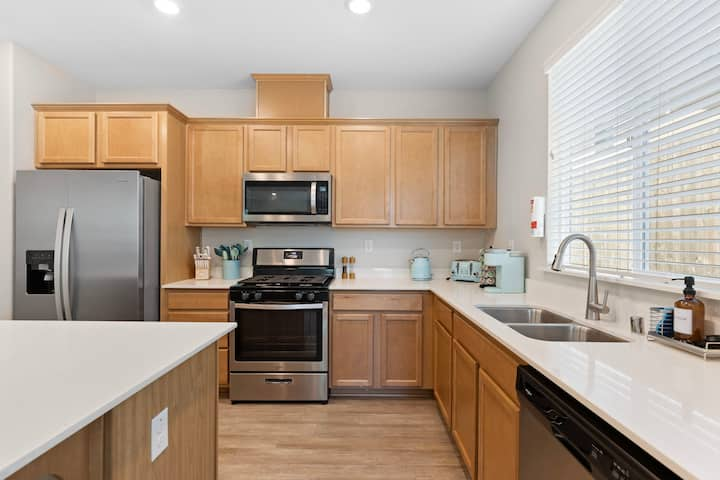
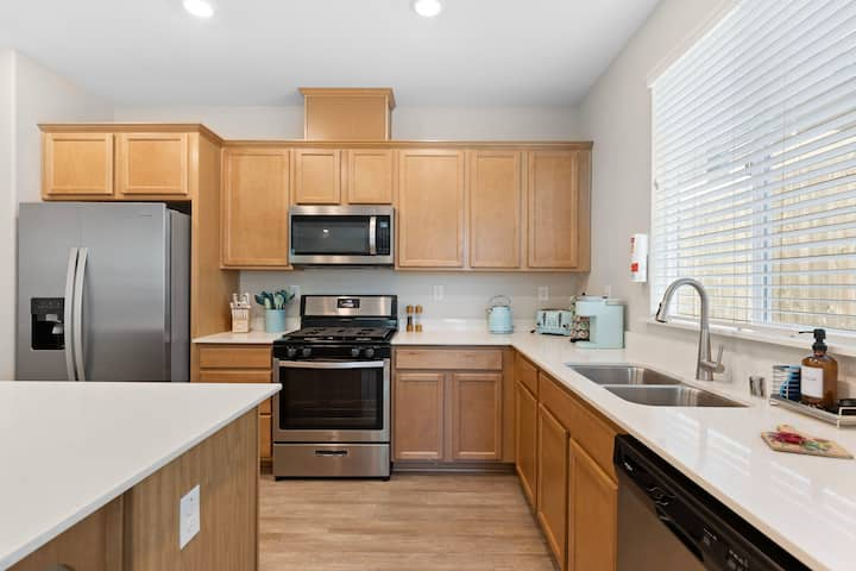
+ cutting board [760,423,855,460]
